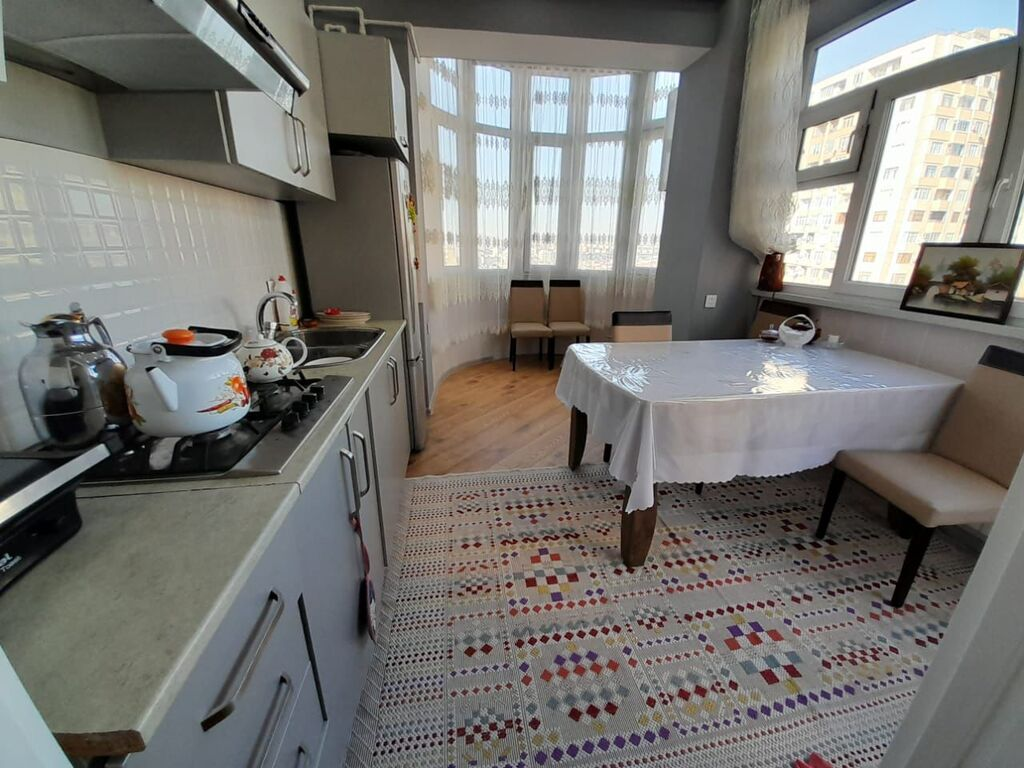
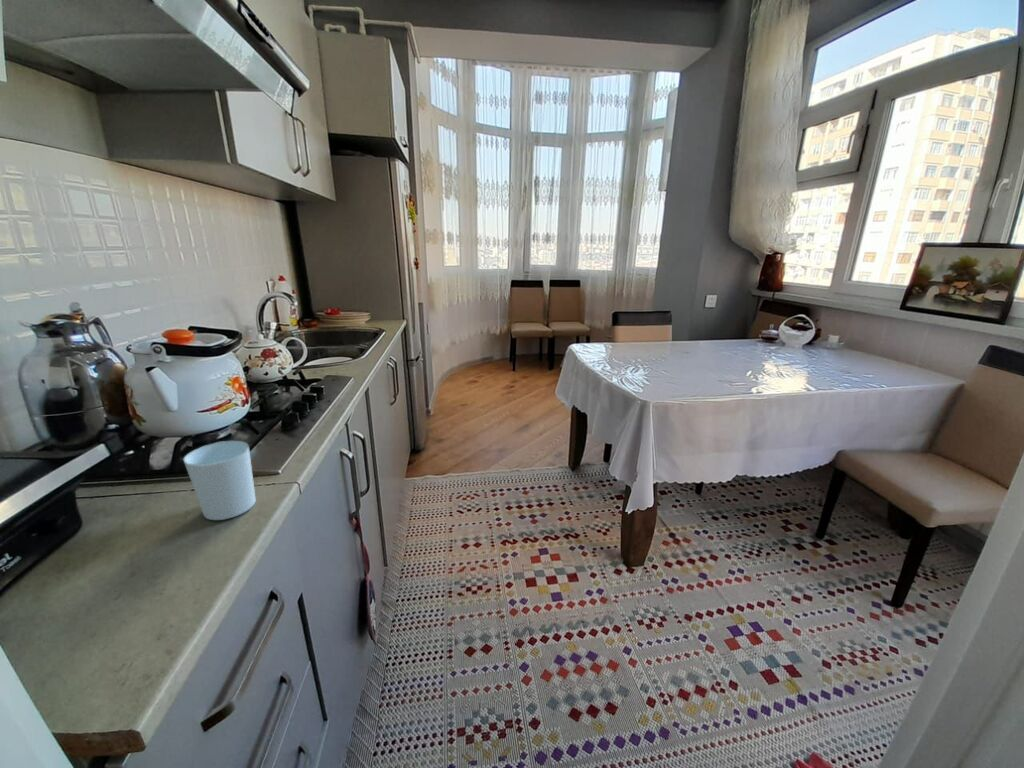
+ cup [182,439,257,521]
